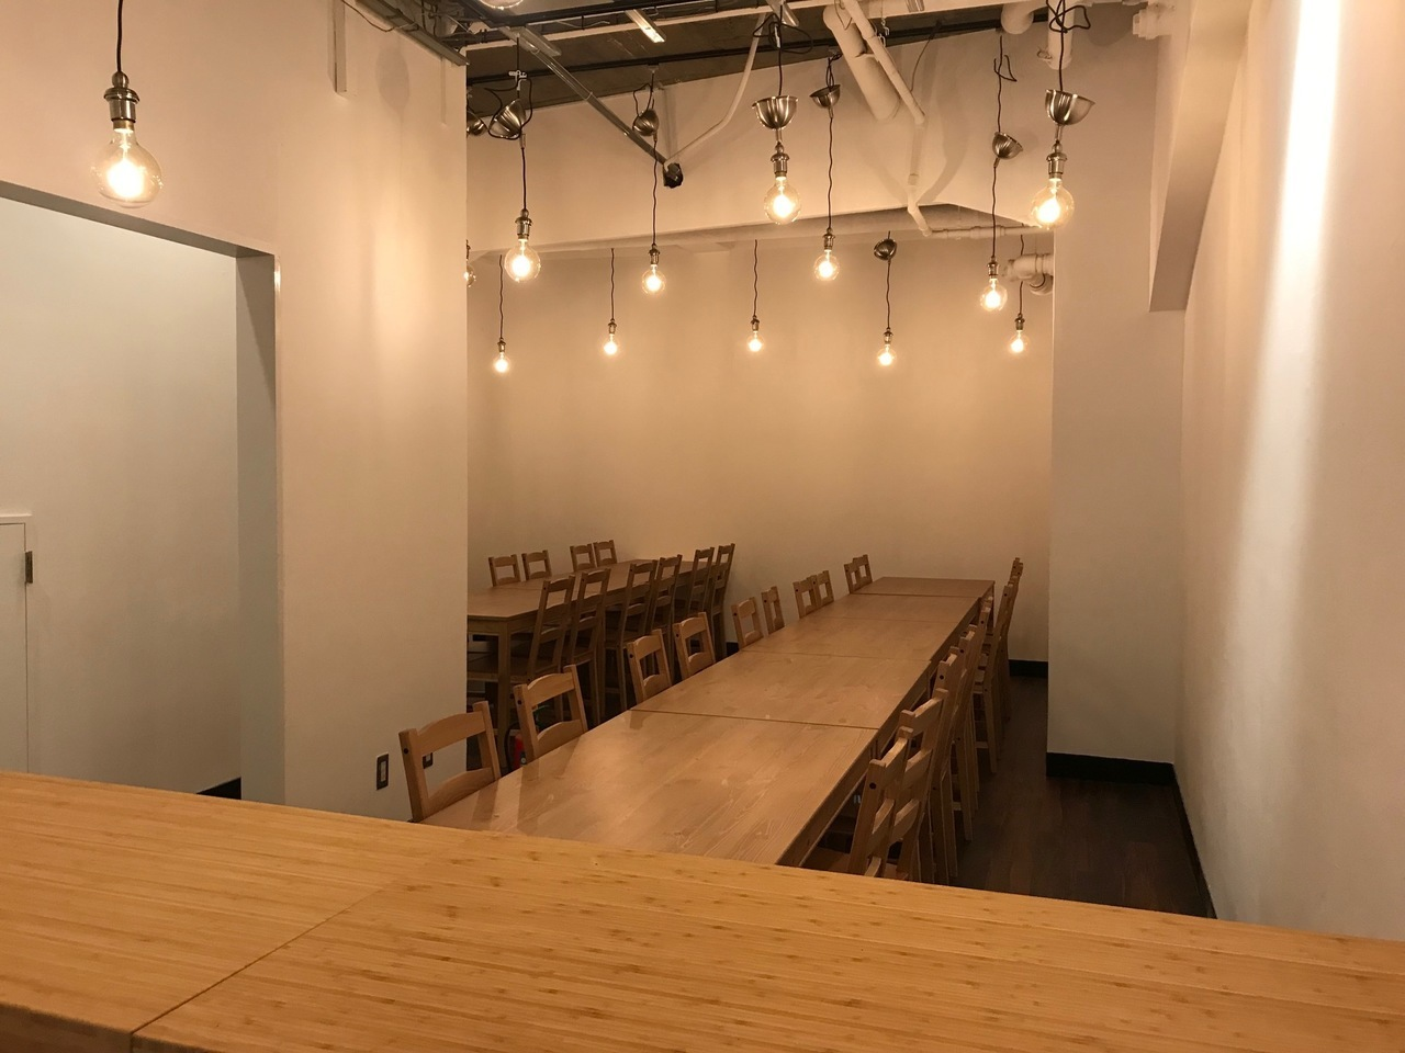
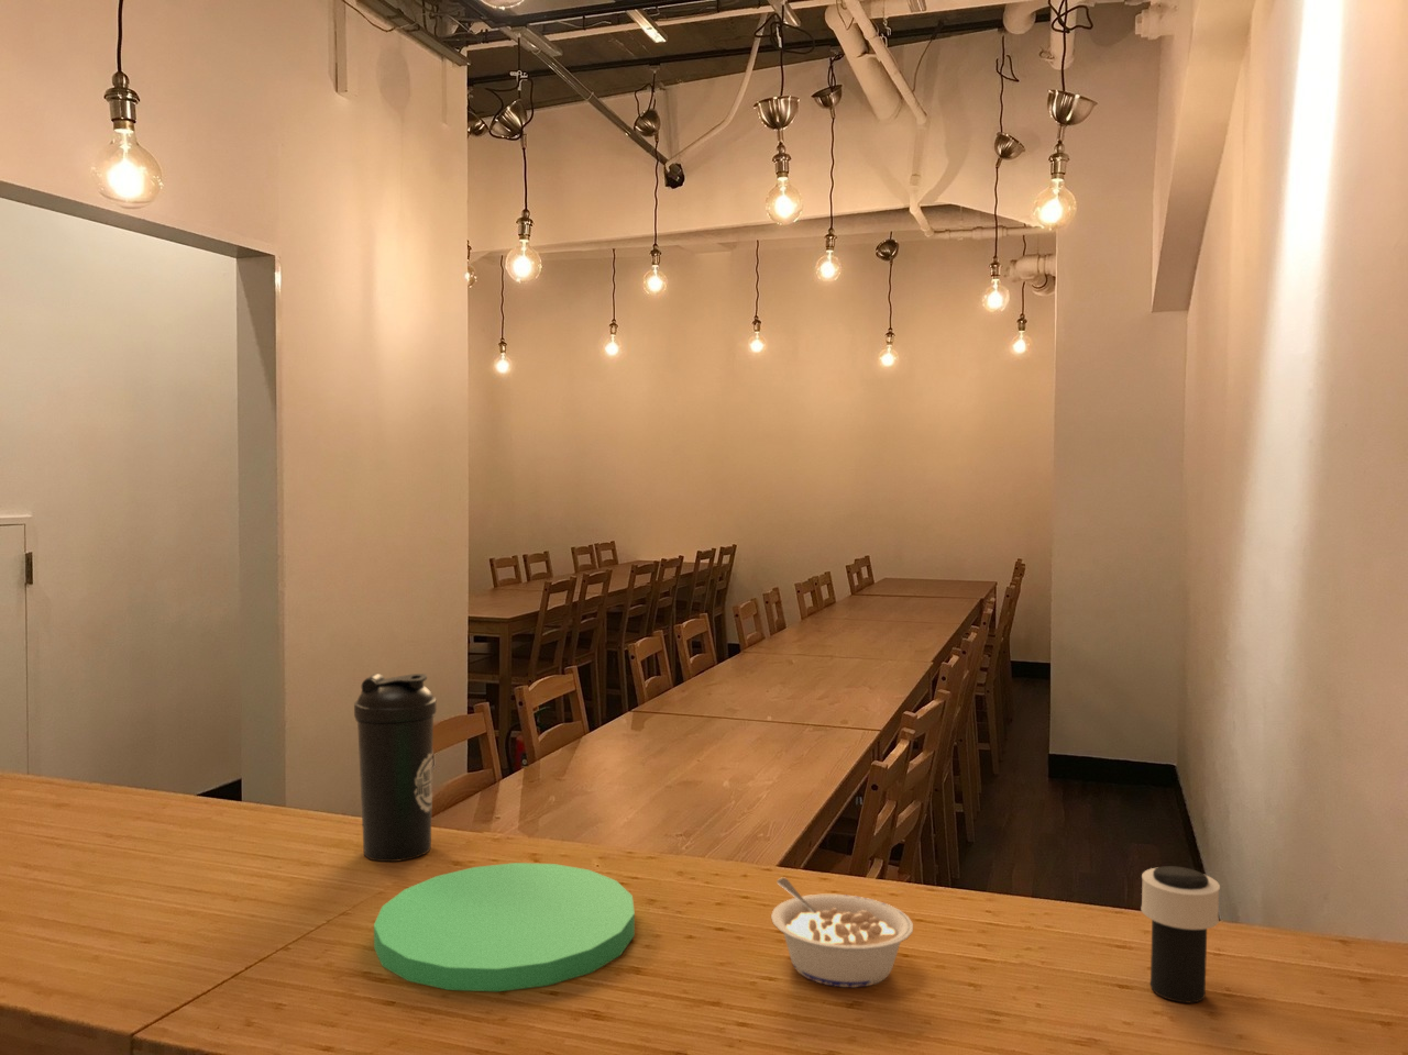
+ legume [771,877,915,989]
+ cup [1140,864,1221,1004]
+ plate [373,861,635,992]
+ water bottle [353,673,438,862]
